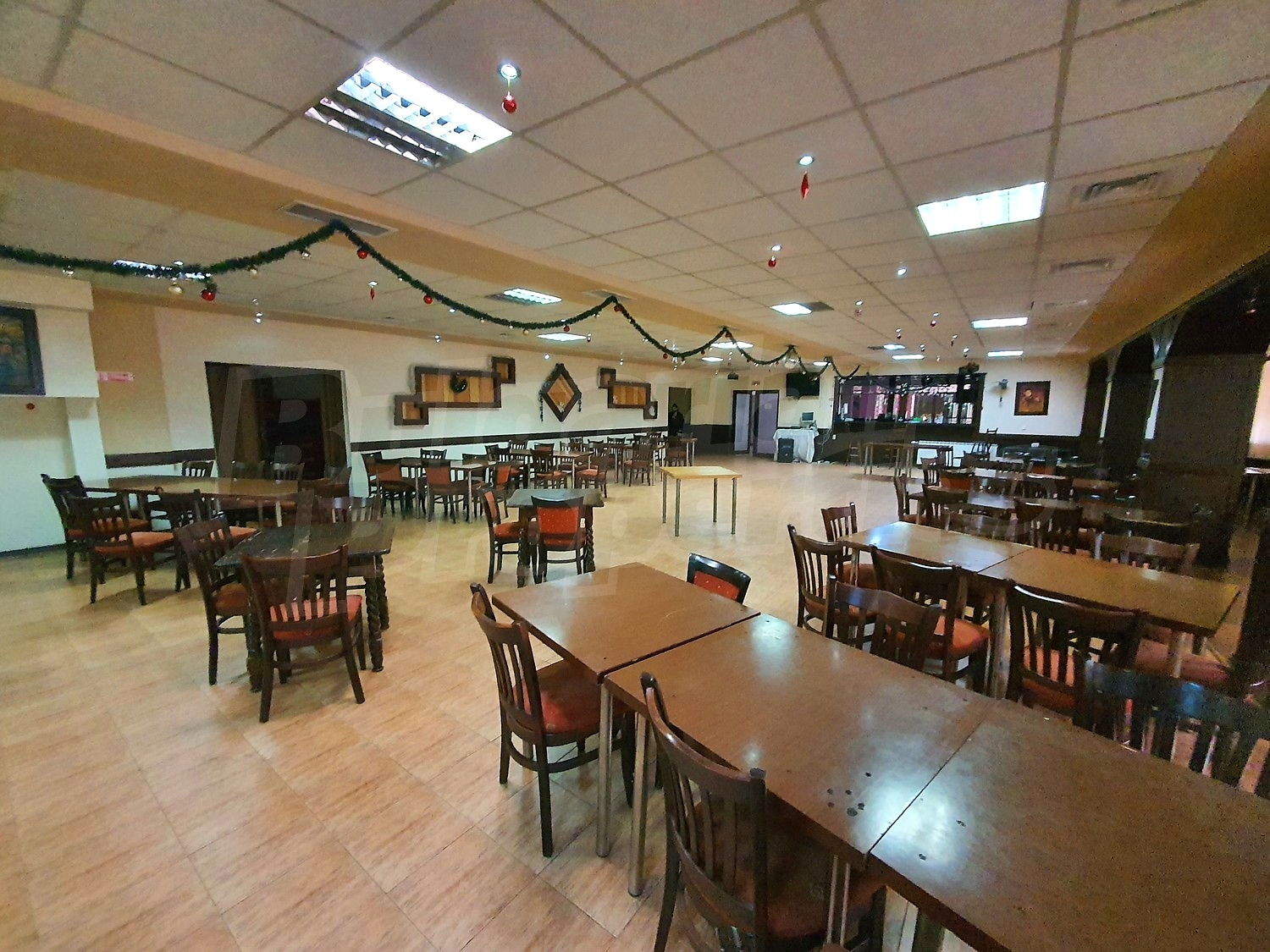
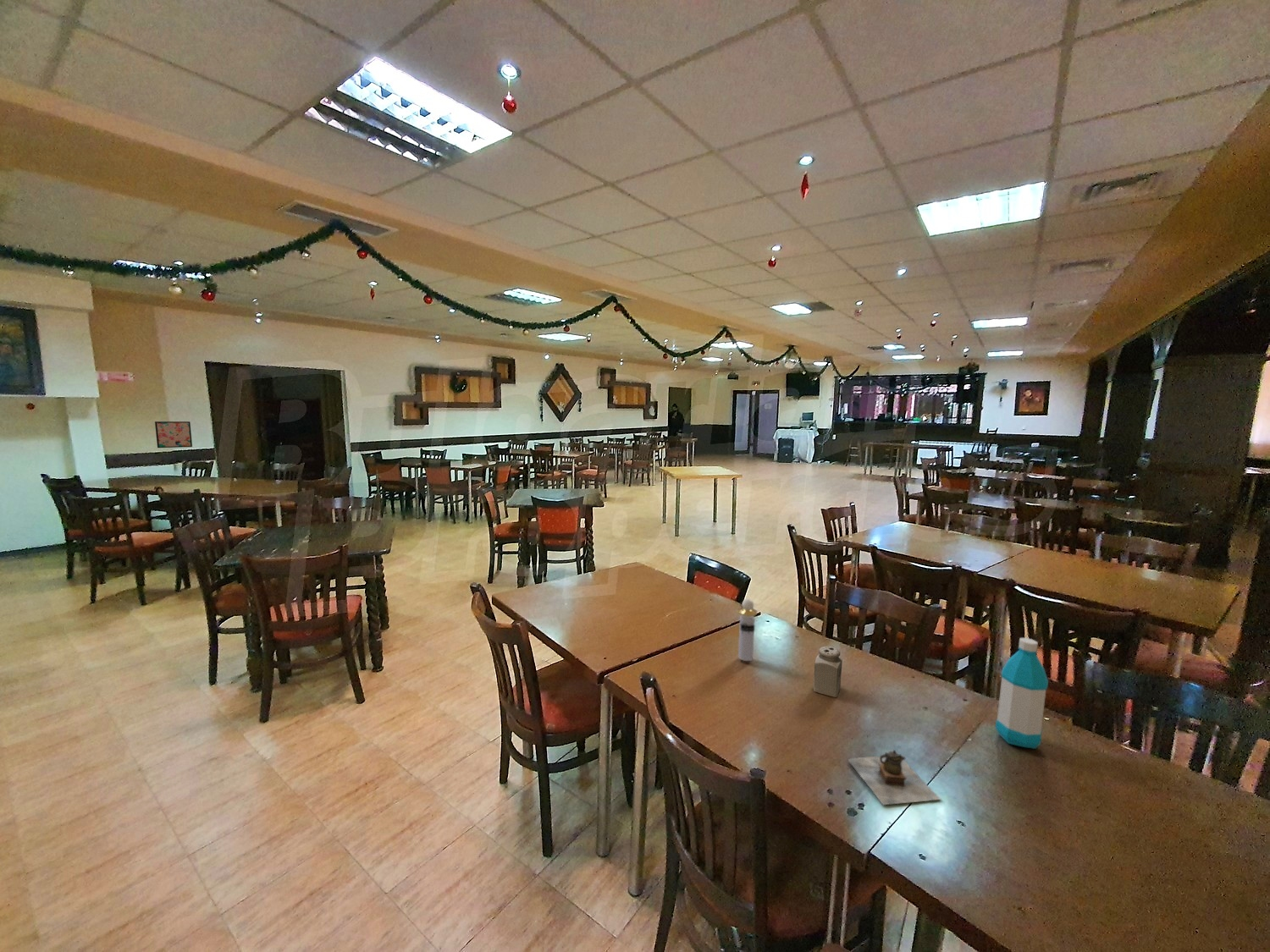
+ teapot [848,749,941,806]
+ water bottle [995,637,1049,750]
+ salt shaker [813,646,843,698]
+ perfume bottle [737,598,758,662]
+ wall art [154,421,193,448]
